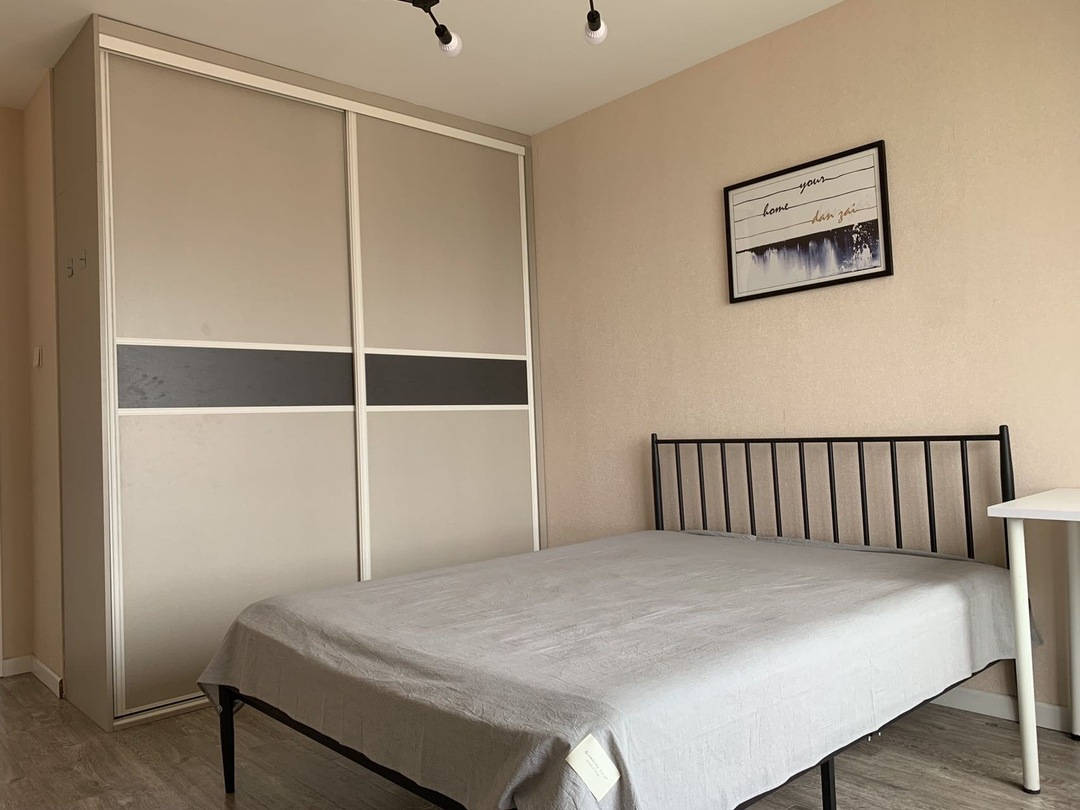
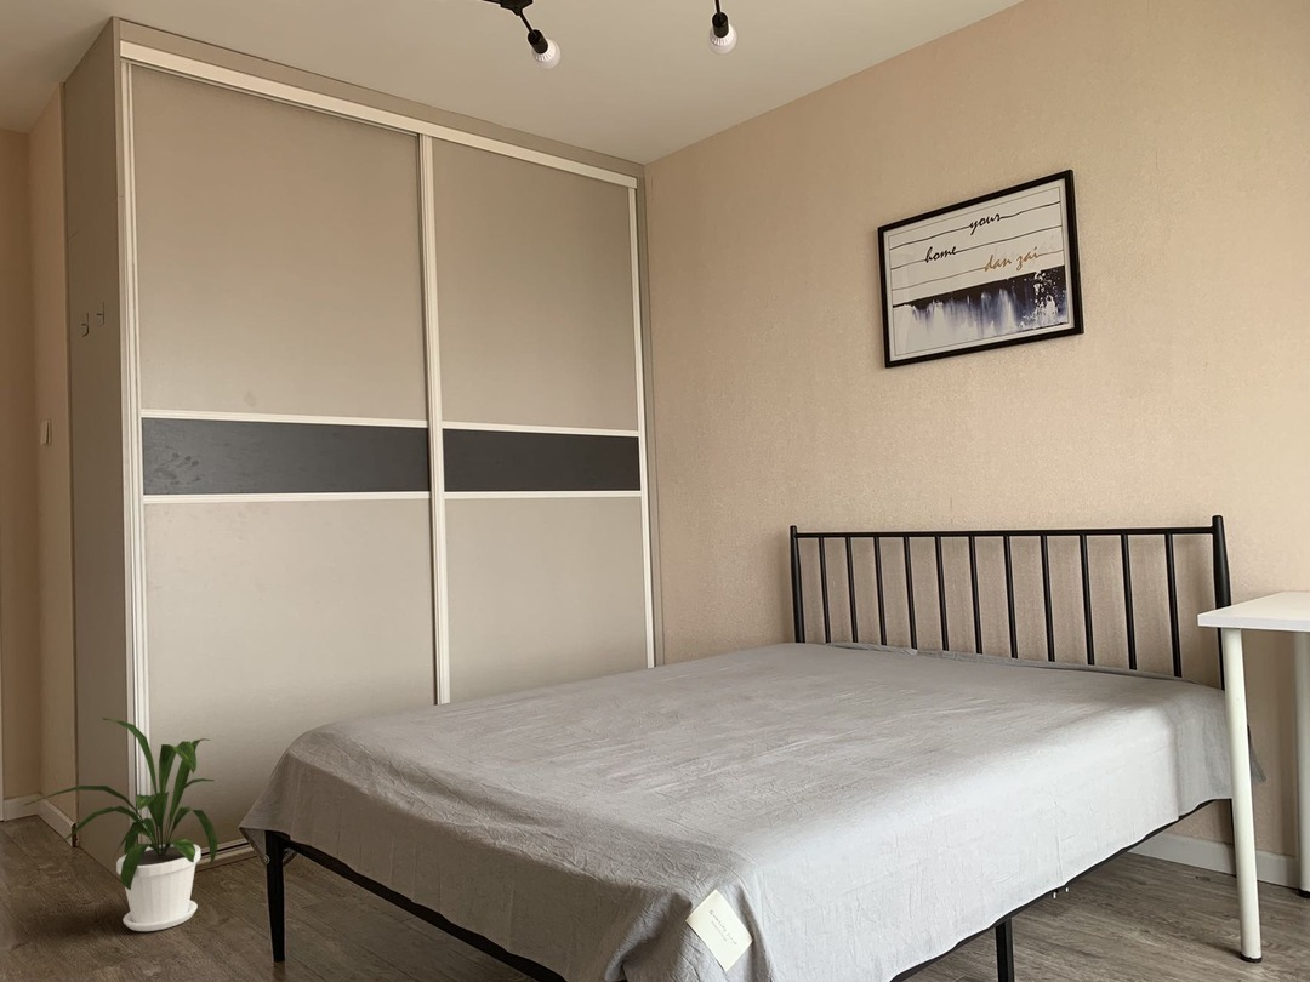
+ house plant [22,716,218,932]
